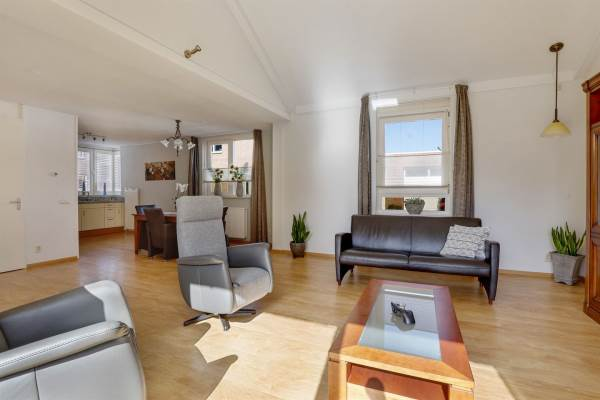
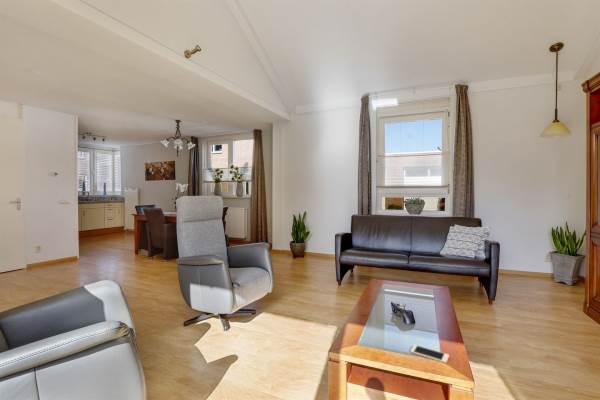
+ cell phone [409,344,450,364]
